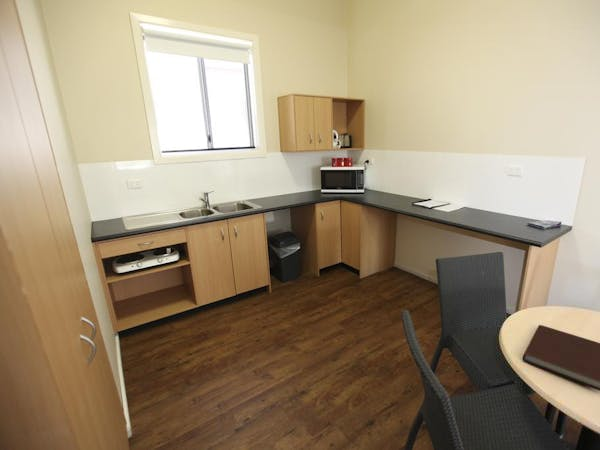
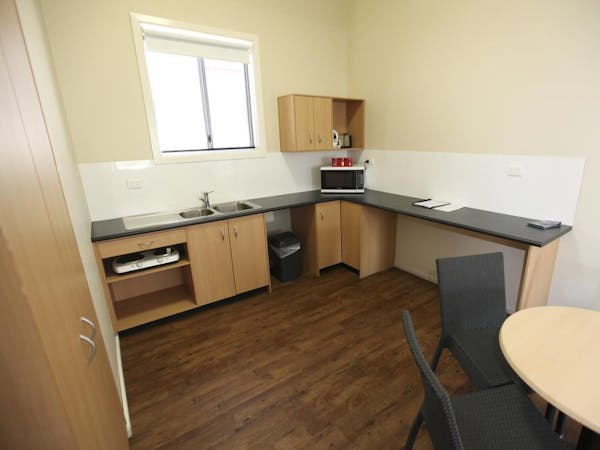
- notebook [522,324,600,392]
